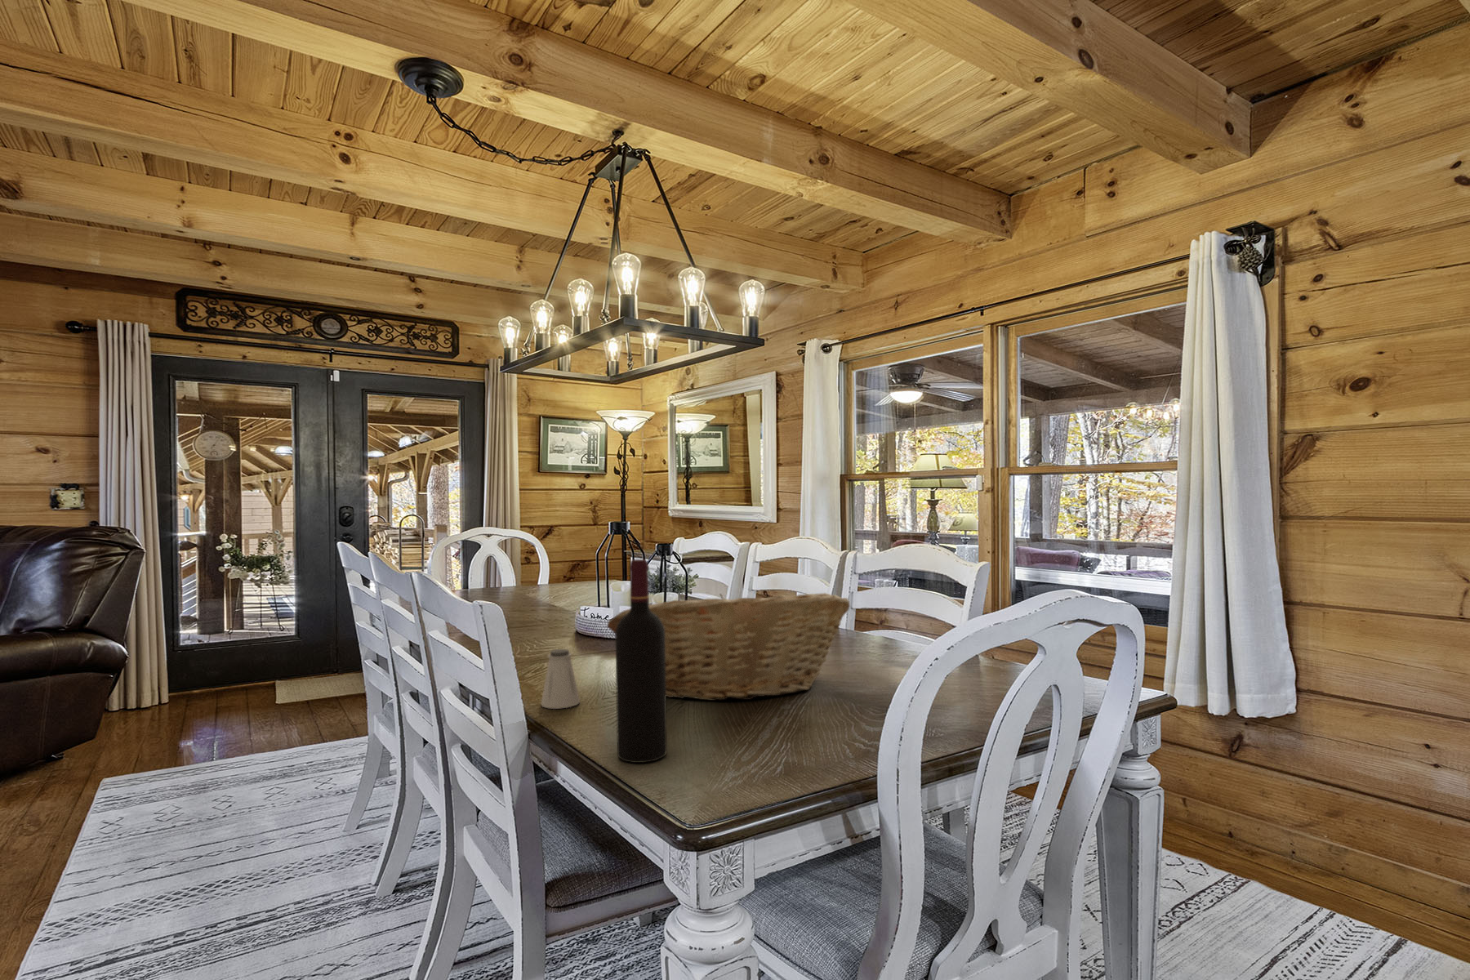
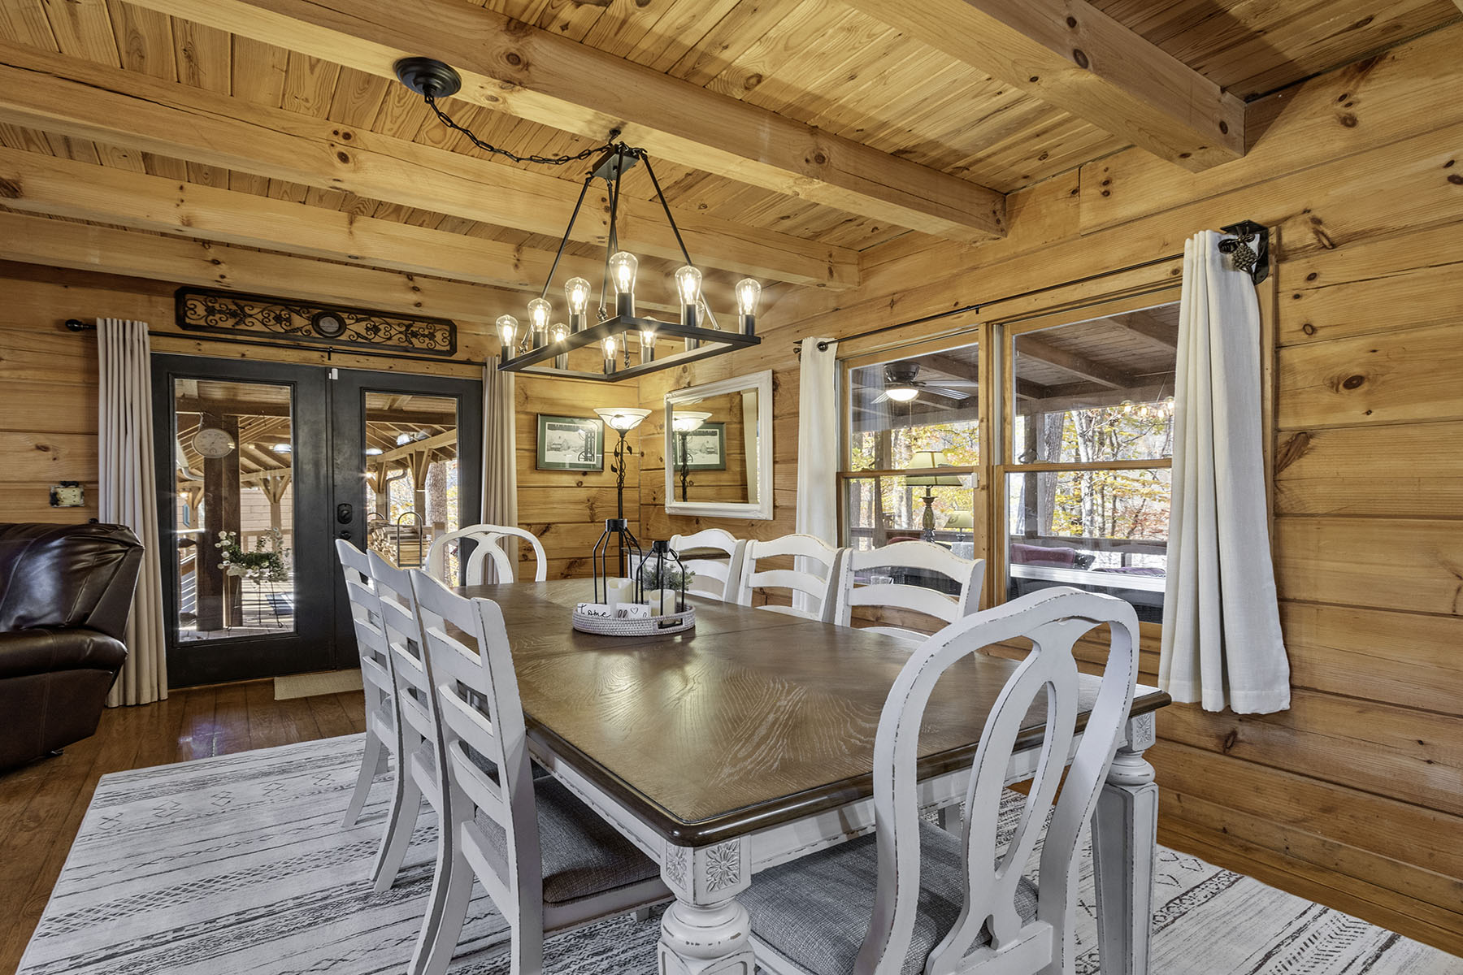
- fruit basket [606,592,851,701]
- wine bottle [614,559,668,763]
- saltshaker [540,649,581,710]
